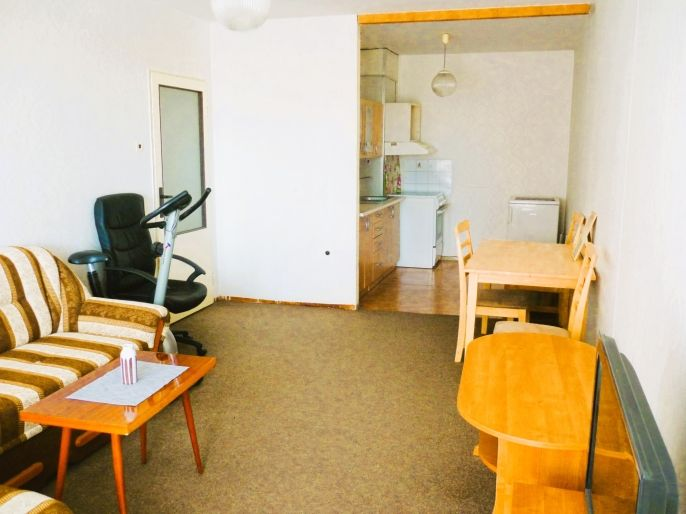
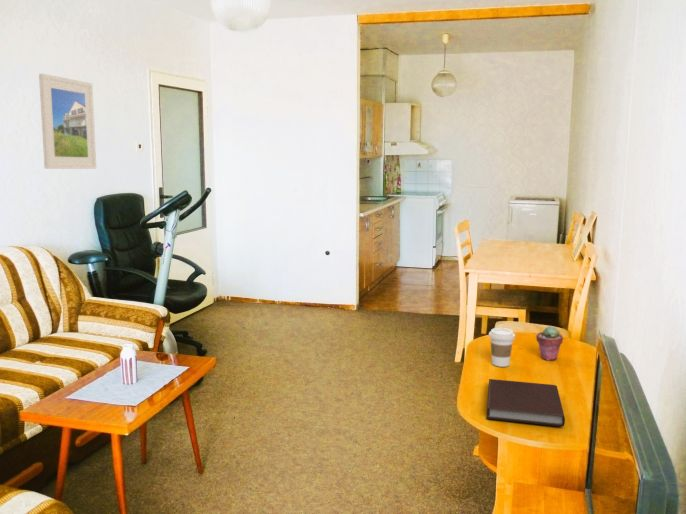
+ notebook [486,378,566,427]
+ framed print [38,73,97,170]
+ coffee cup [488,327,516,368]
+ potted succulent [535,325,564,361]
